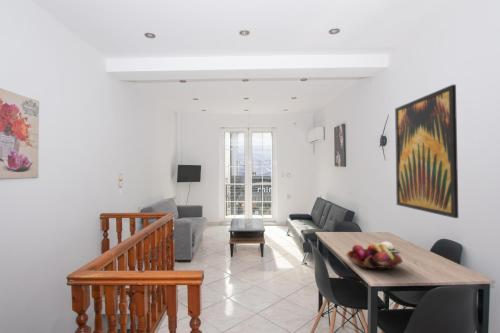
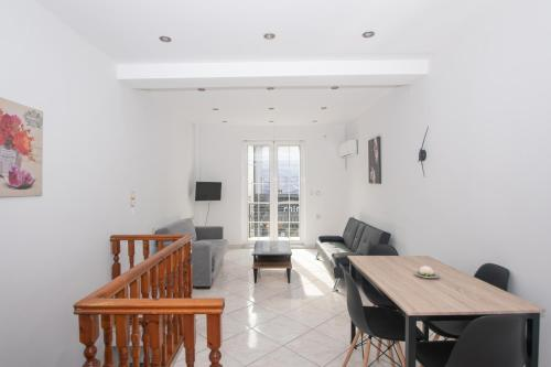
- fruit basket [345,242,404,271]
- wall art [394,84,459,219]
